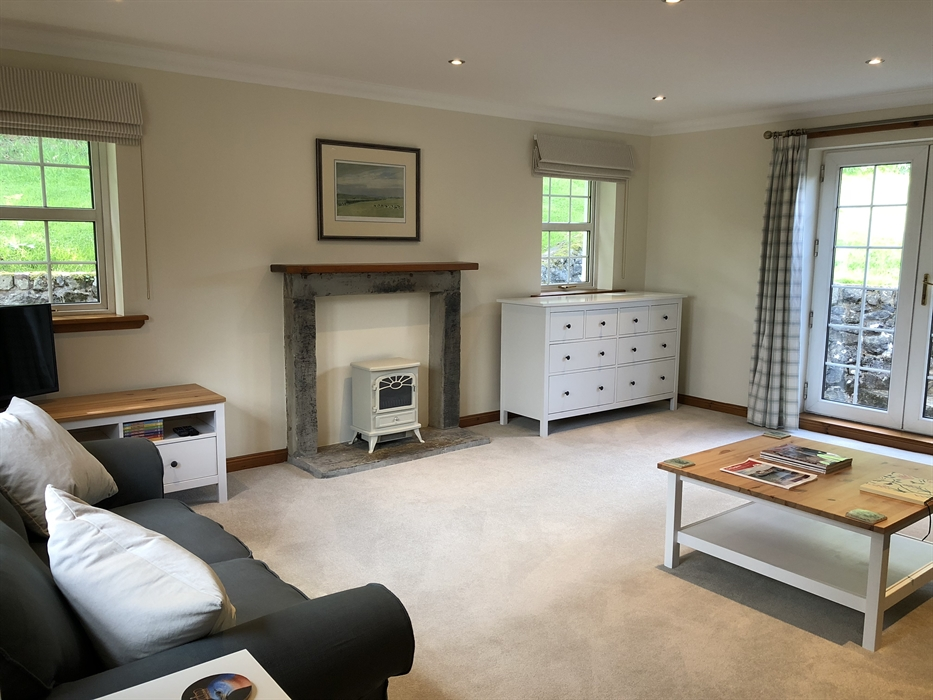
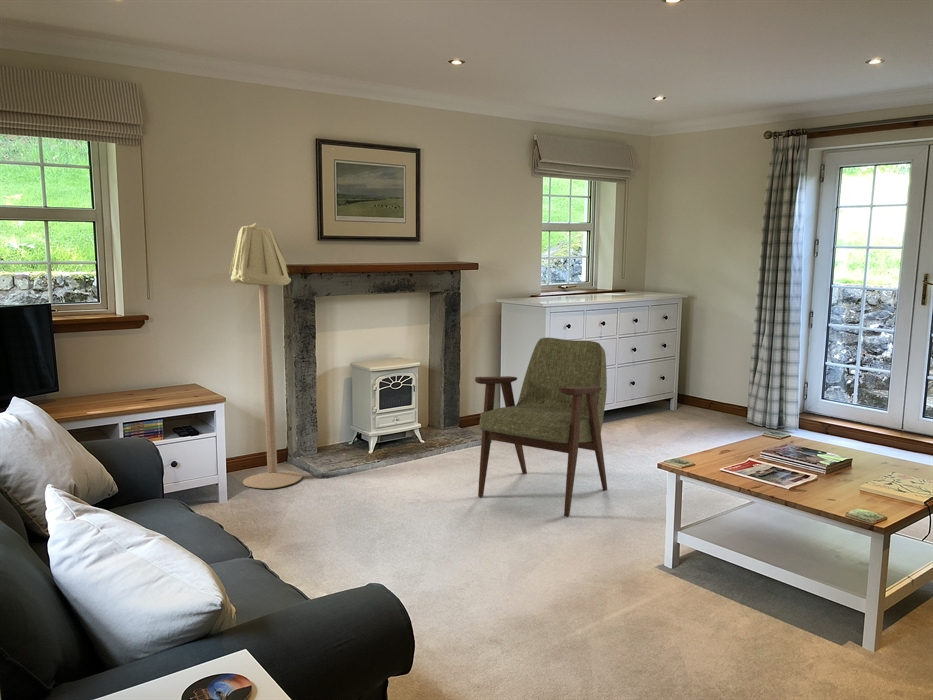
+ armchair [474,337,608,518]
+ floor lamp [228,222,304,490]
